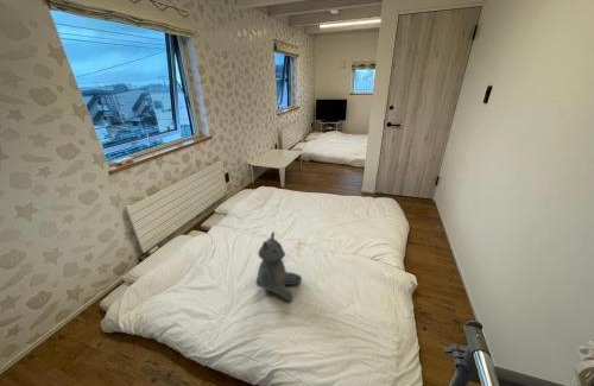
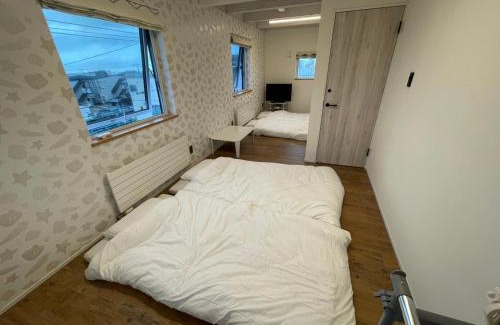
- teddy bear [255,230,303,302]
